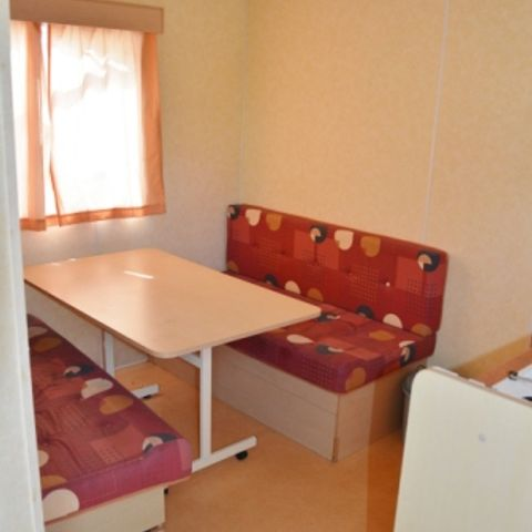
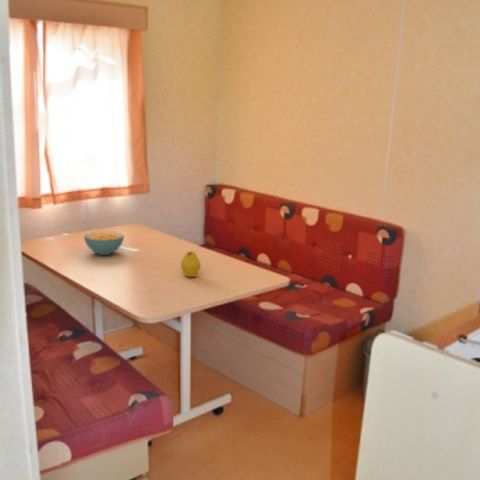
+ cereal bowl [83,230,125,256]
+ fruit [180,250,202,278]
